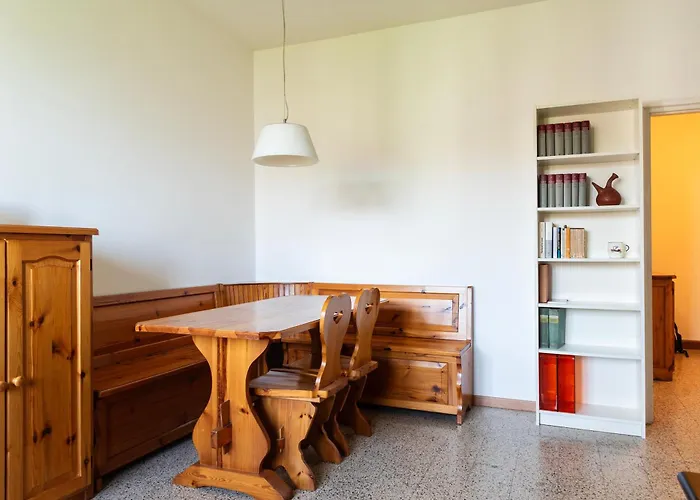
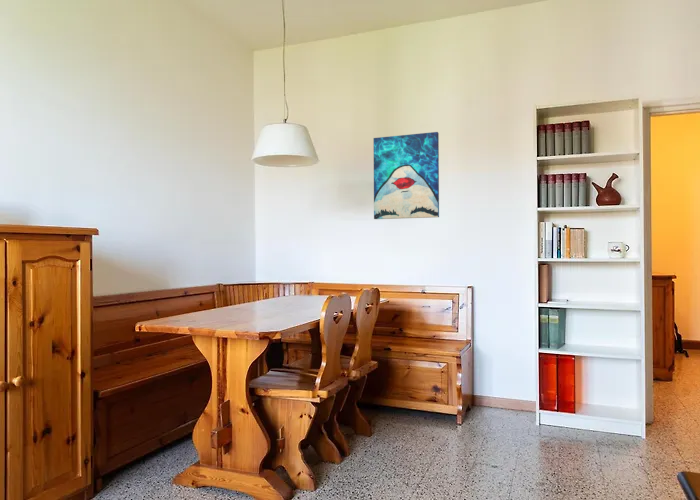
+ wall art [373,131,440,220]
